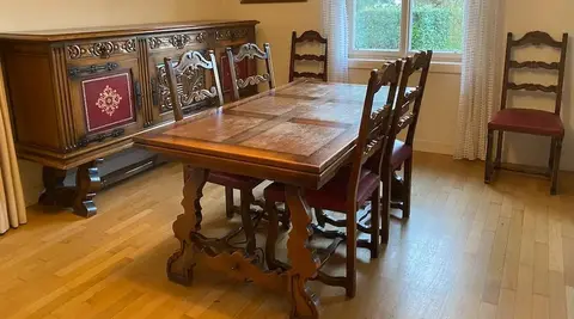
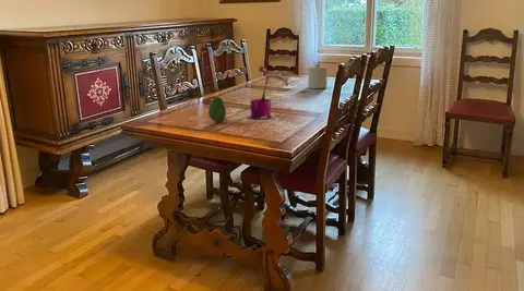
+ candle [307,62,327,89]
+ potted plant [246,65,289,120]
+ fruit [207,96,227,124]
